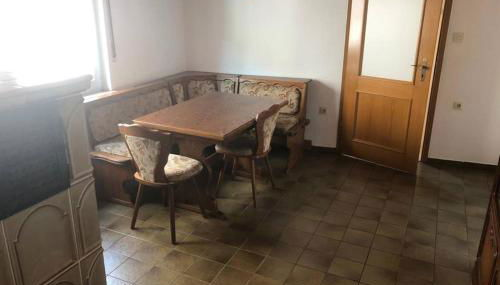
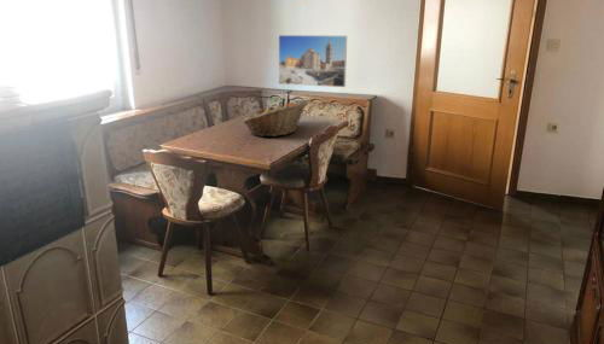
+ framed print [278,34,348,88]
+ fruit basket [242,99,308,138]
